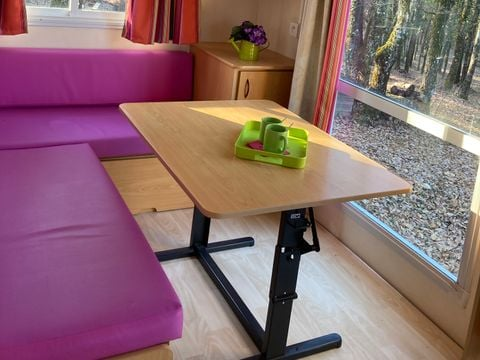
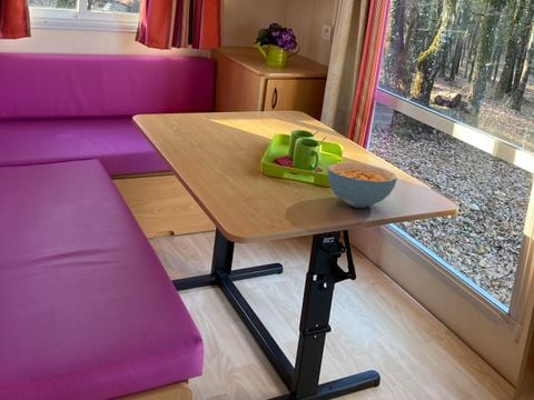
+ cereal bowl [327,162,398,209]
